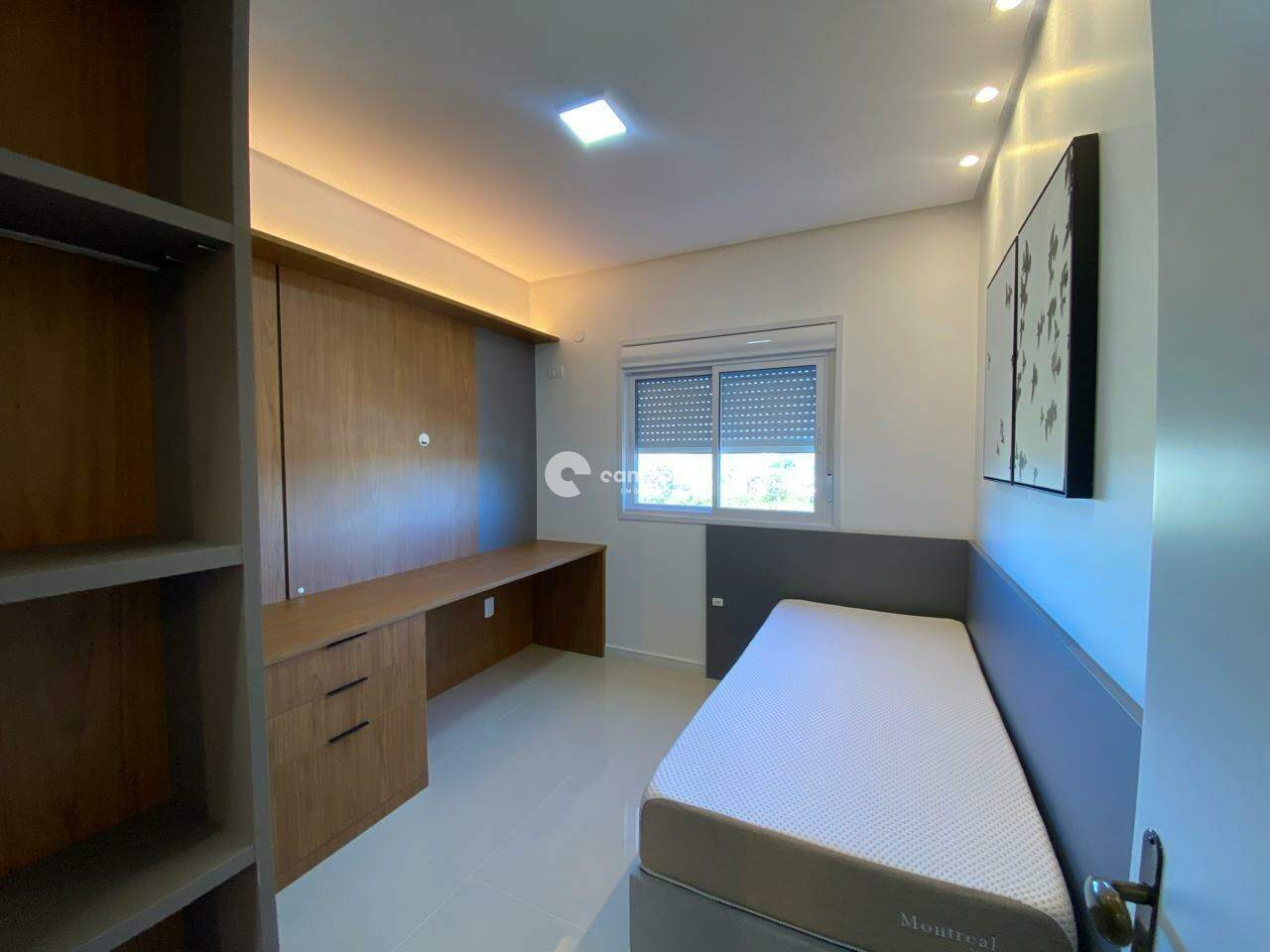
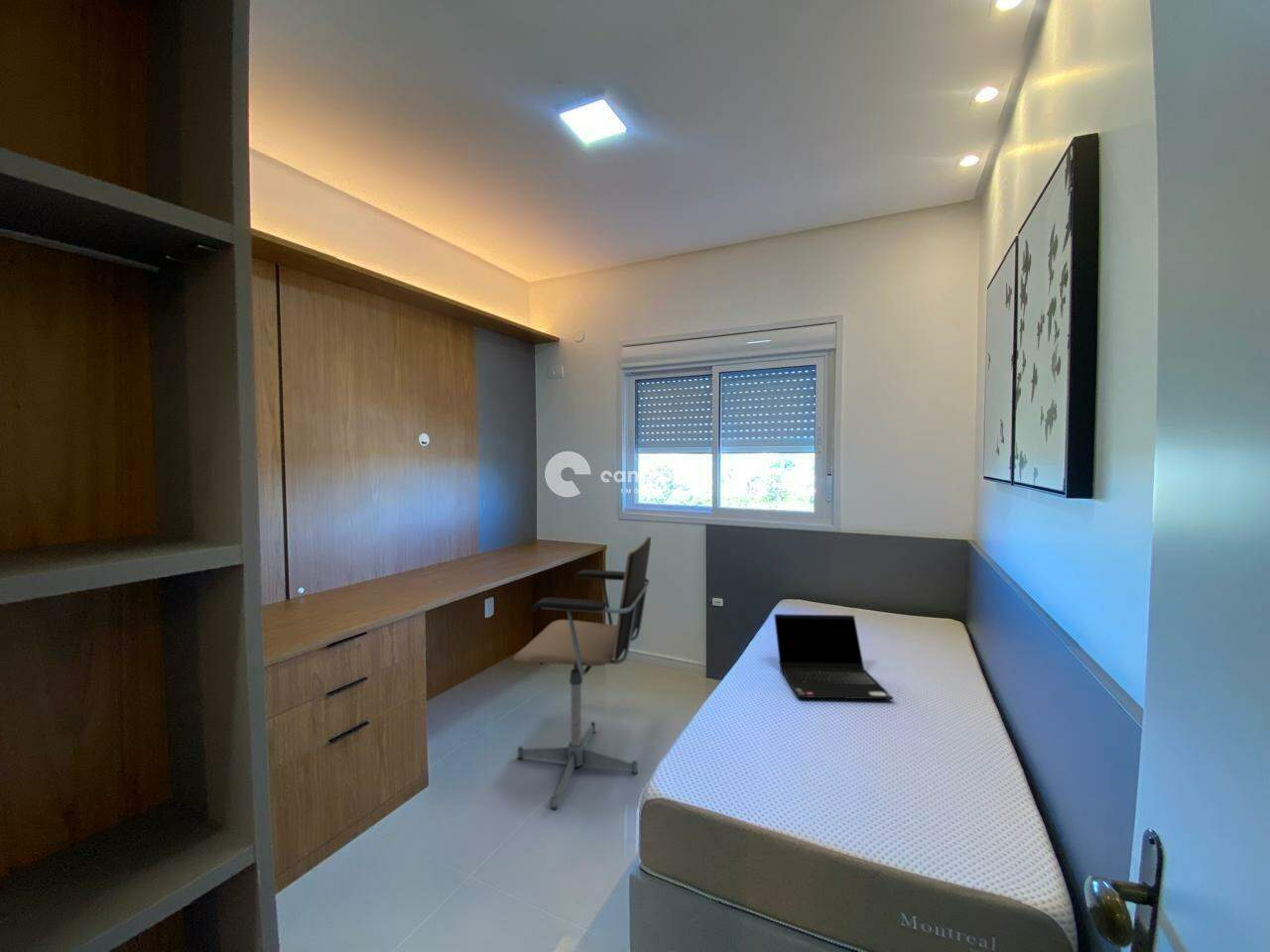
+ laptop computer [773,613,894,700]
+ office chair [513,535,652,810]
